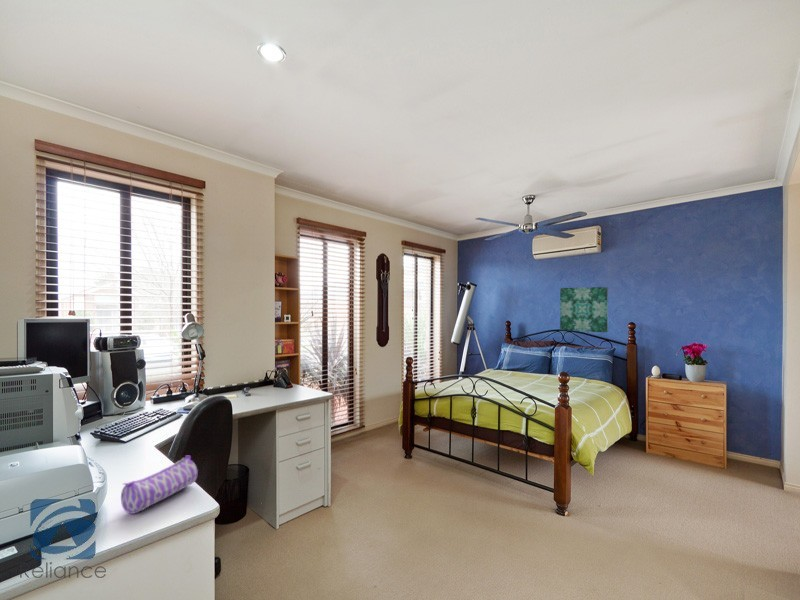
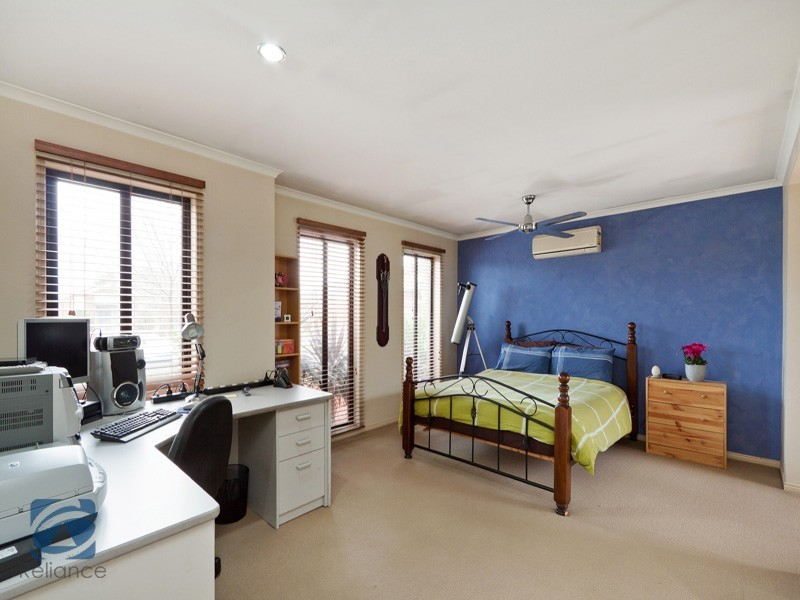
- wall art [559,286,609,334]
- pencil case [120,455,199,515]
